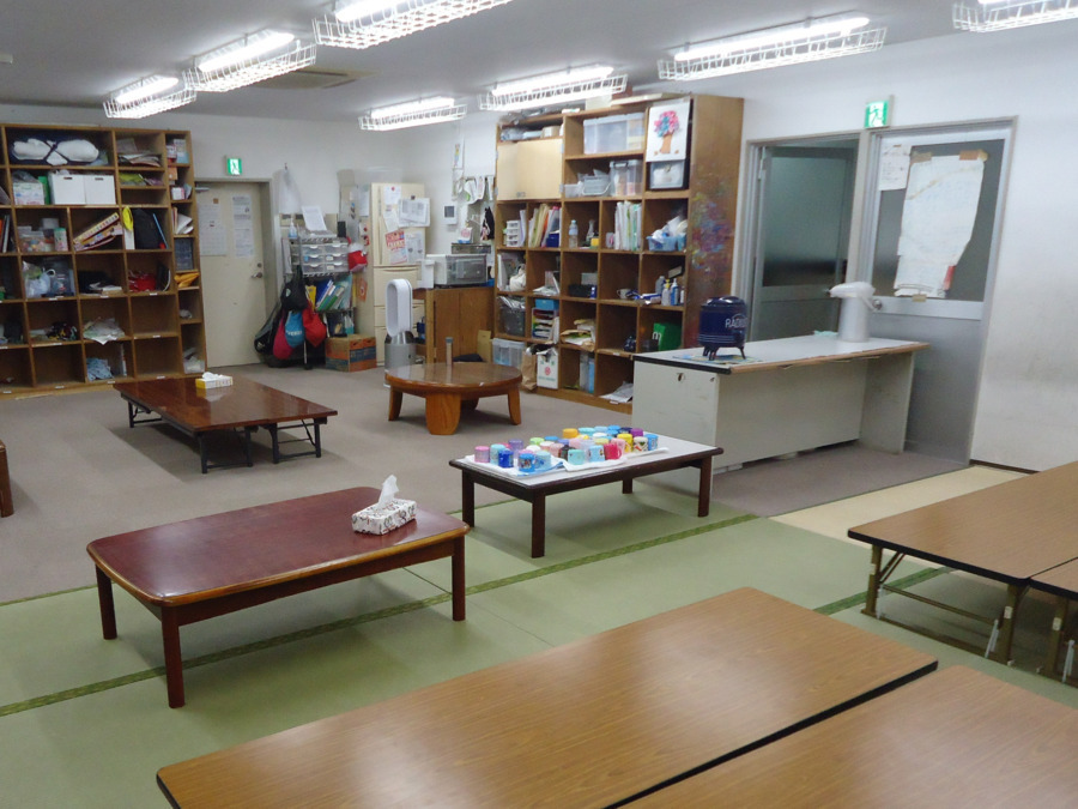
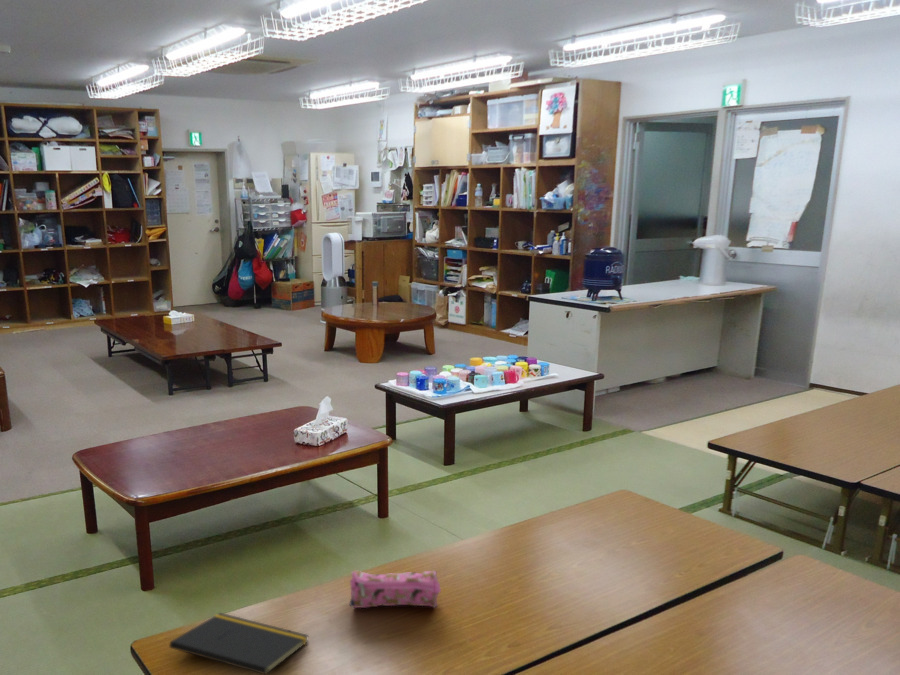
+ pencil case [348,569,442,609]
+ notepad [169,612,310,675]
